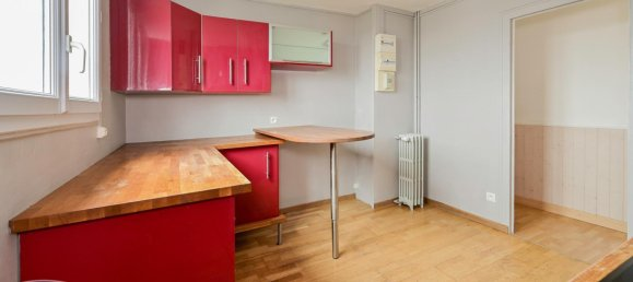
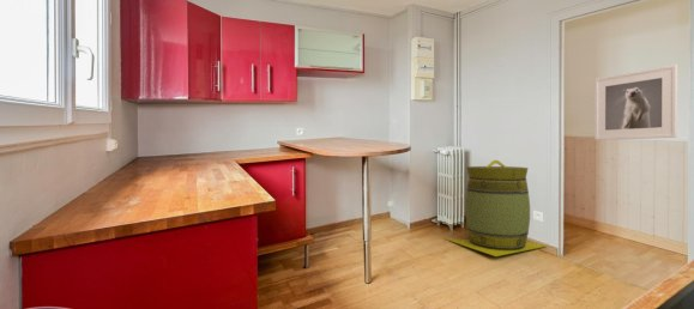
+ barrel [443,159,549,258]
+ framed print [593,63,678,141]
